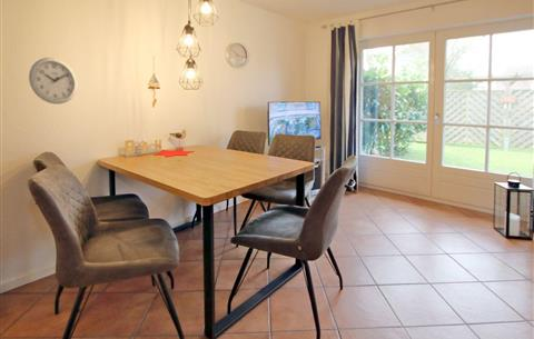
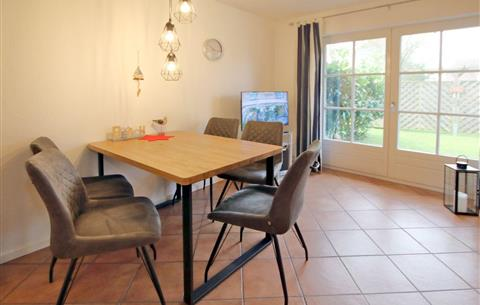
- wall clock [28,57,78,106]
